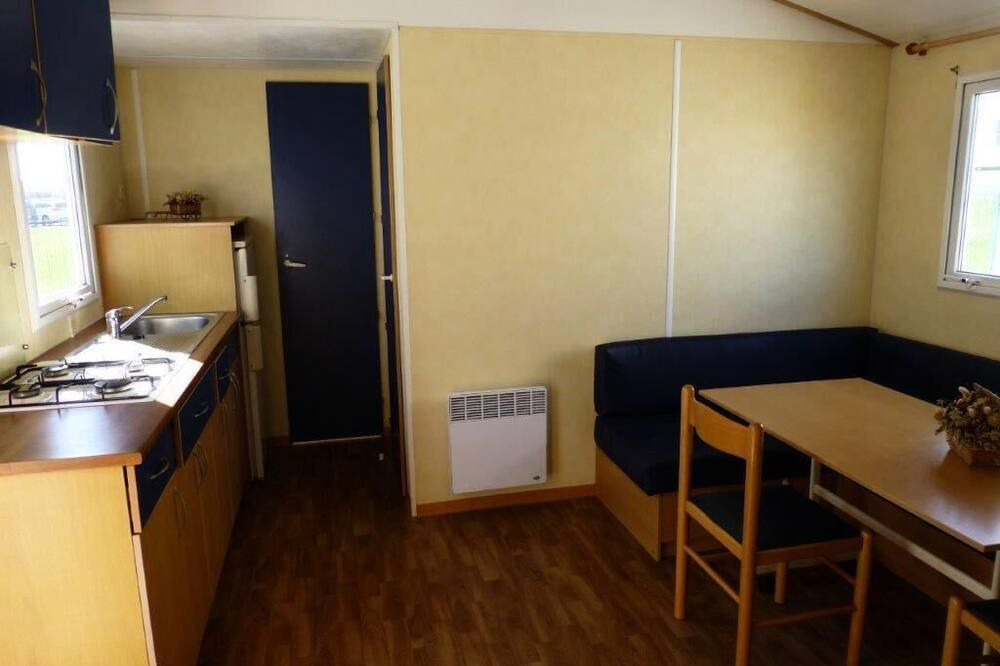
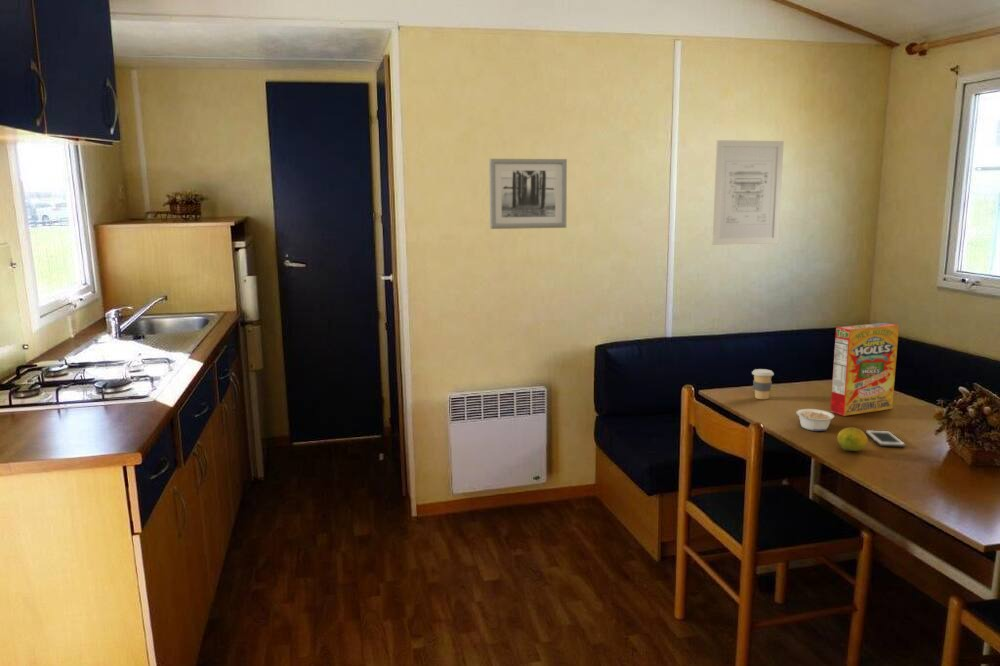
+ wall art [488,158,568,230]
+ legume [795,408,835,432]
+ fruit [836,427,869,452]
+ cereal box [829,322,900,417]
+ wall art [712,139,785,246]
+ coffee cup [751,368,775,400]
+ cell phone [864,429,906,448]
